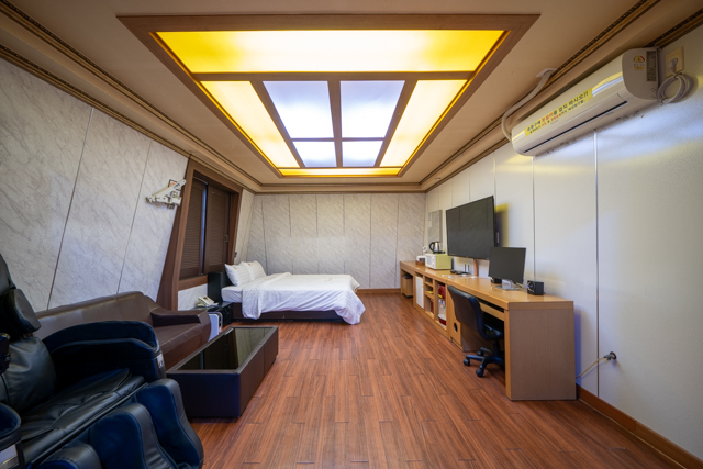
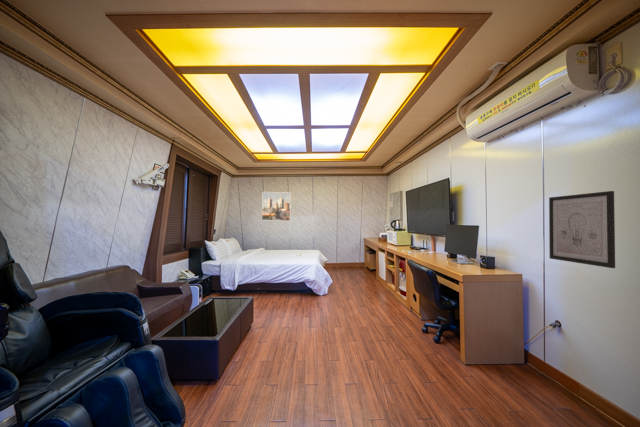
+ wall art [548,190,616,269]
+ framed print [261,191,292,222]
